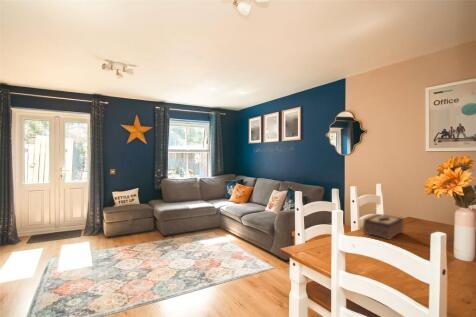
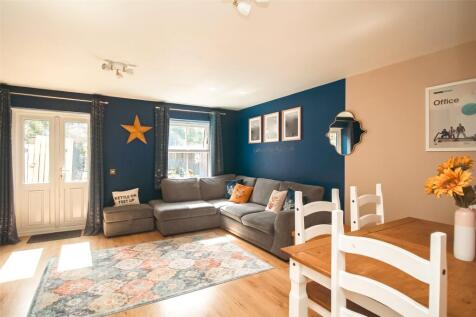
- tissue box [362,213,405,241]
